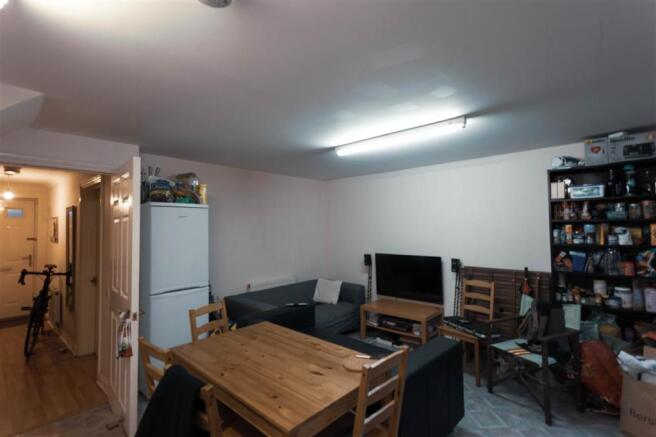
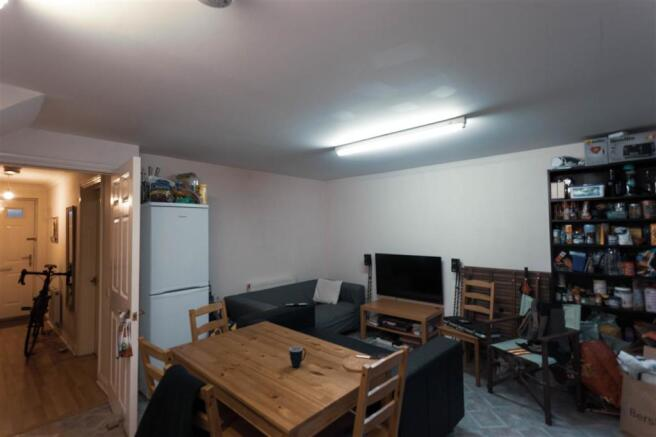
+ mug [288,345,307,368]
